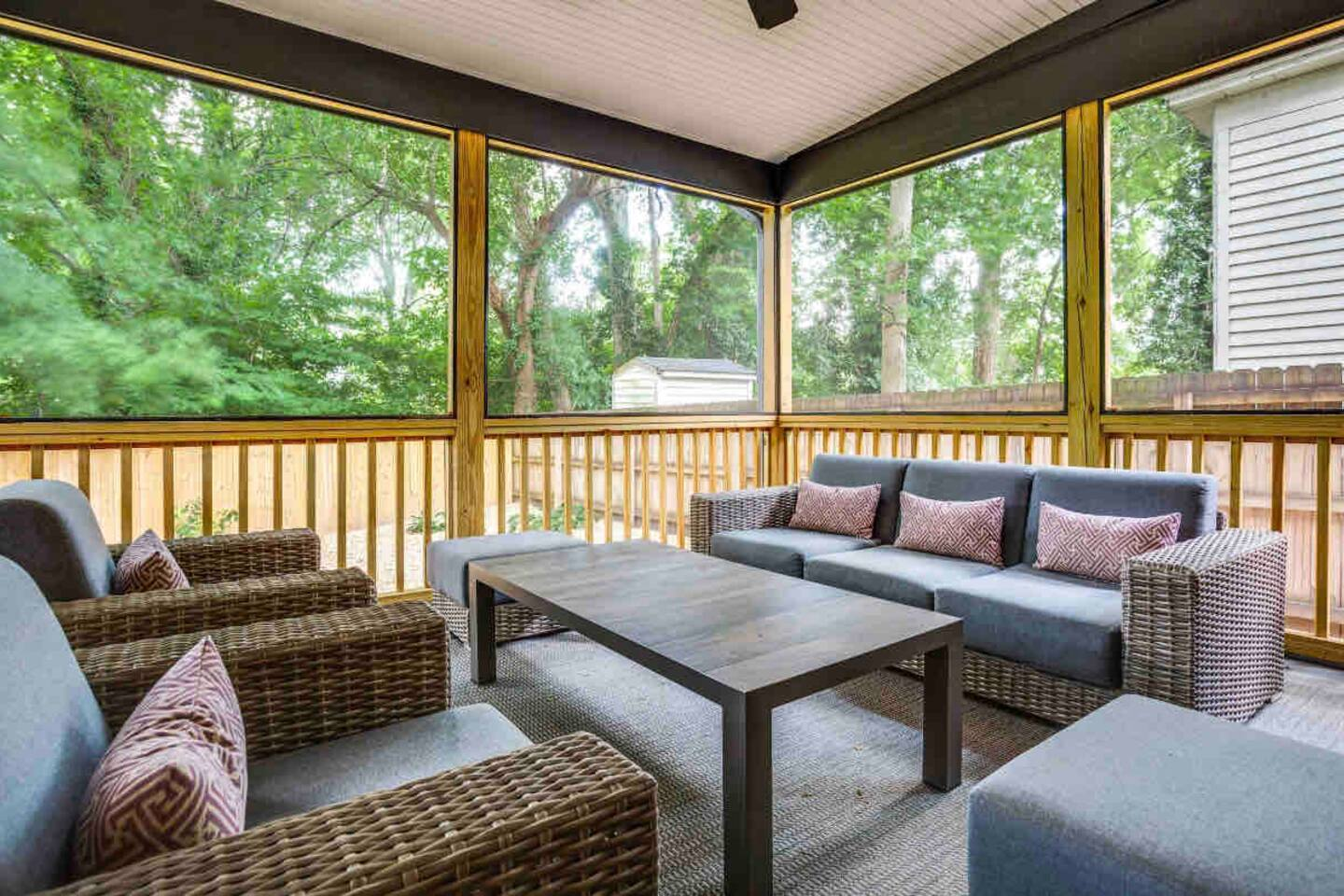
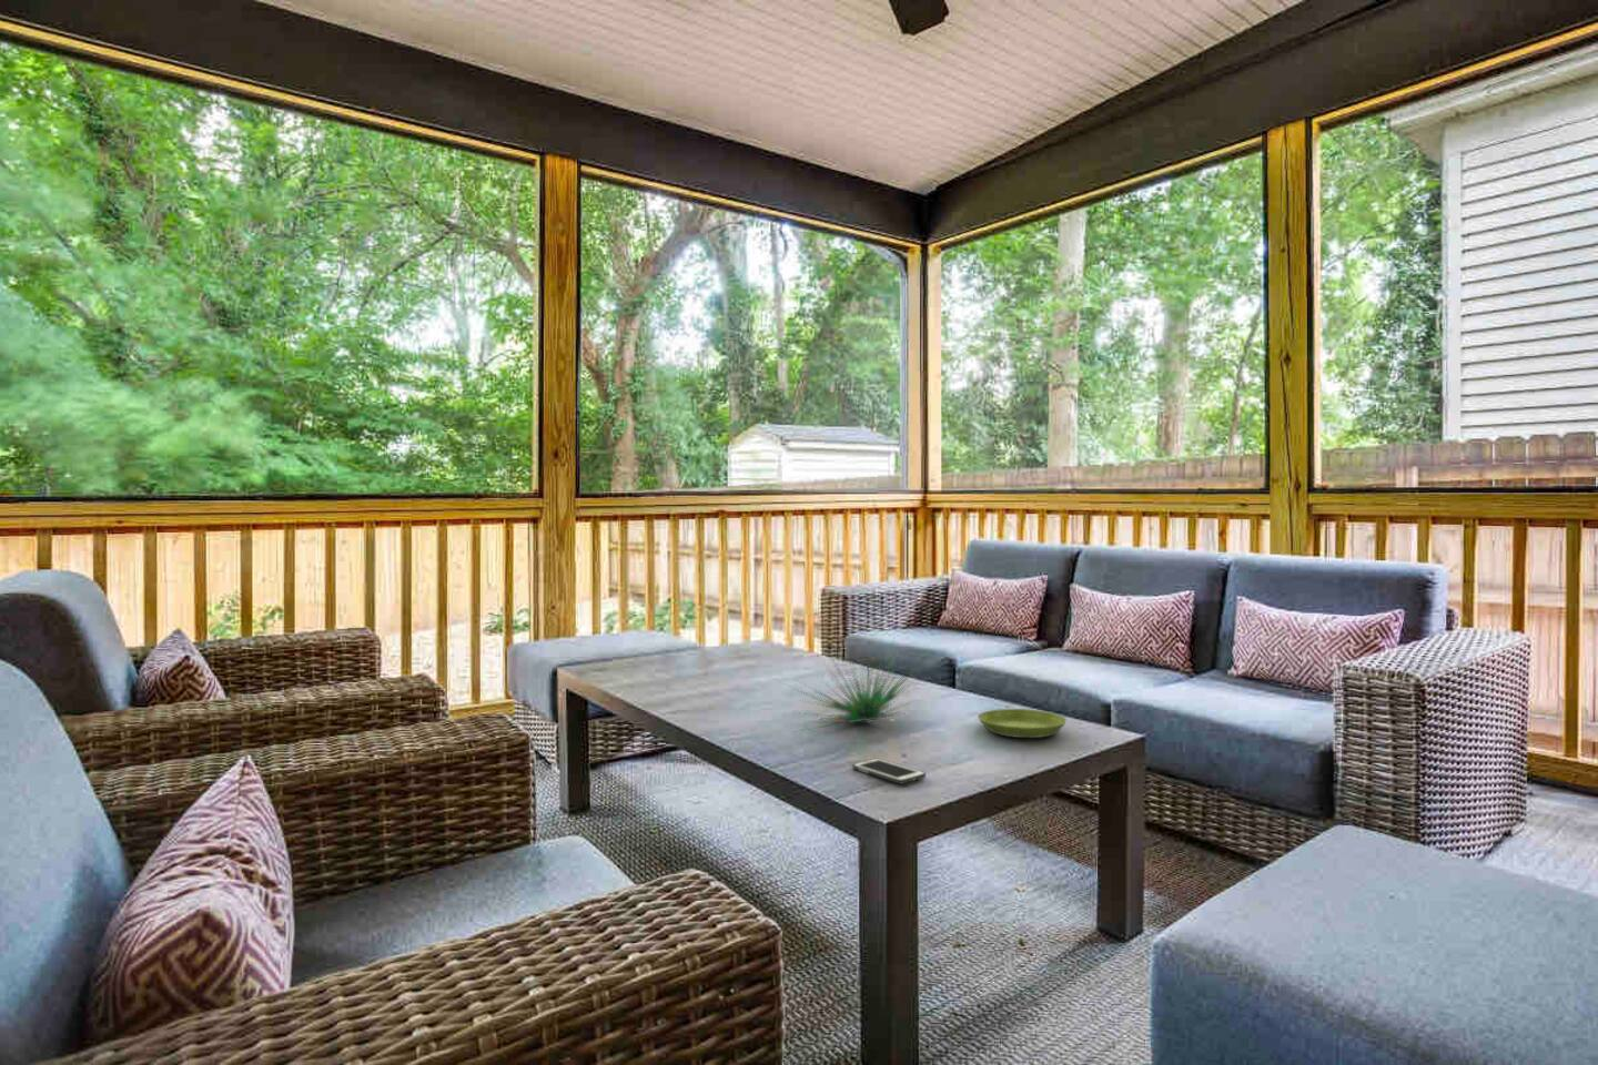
+ cell phone [851,757,926,786]
+ plant [774,624,925,733]
+ saucer [976,707,1068,739]
